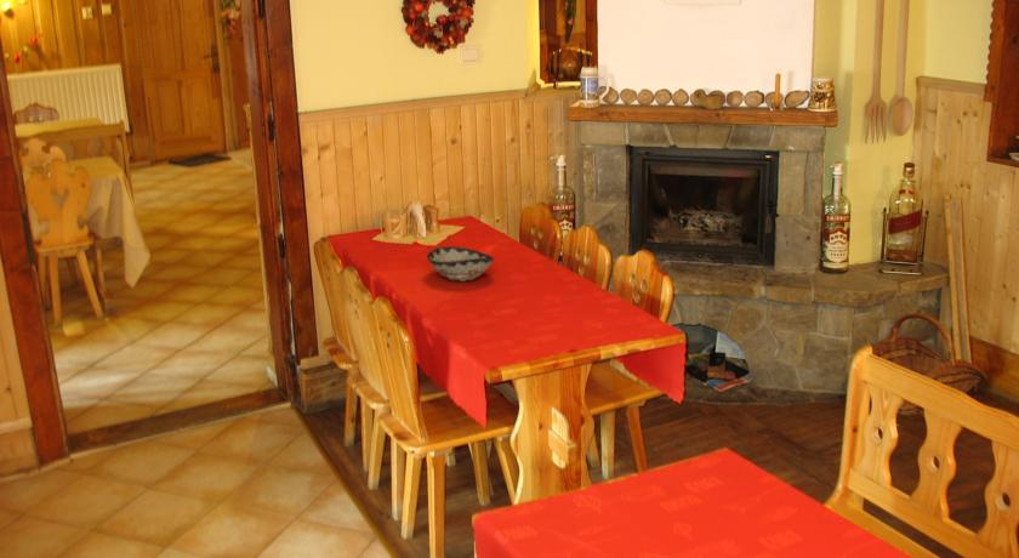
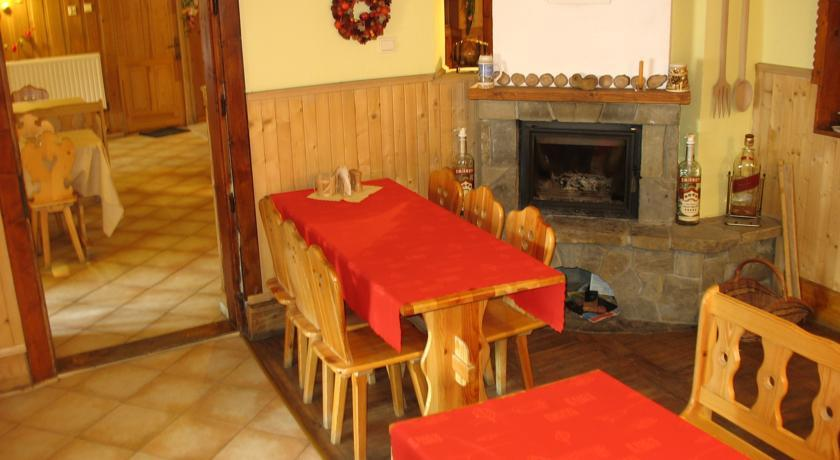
- decorative bowl [426,245,496,283]
